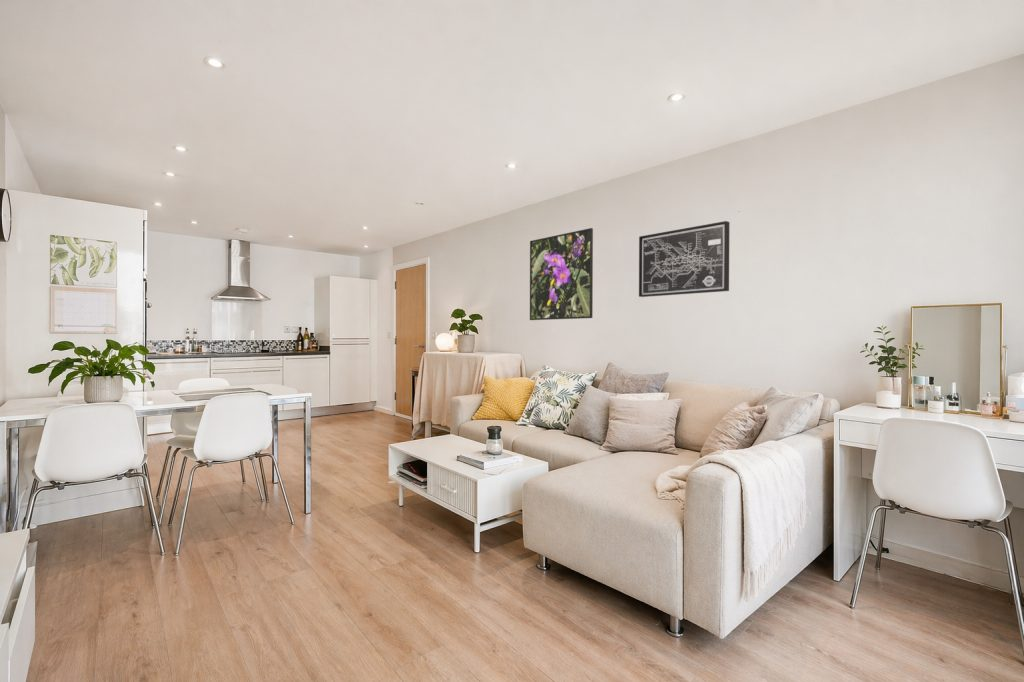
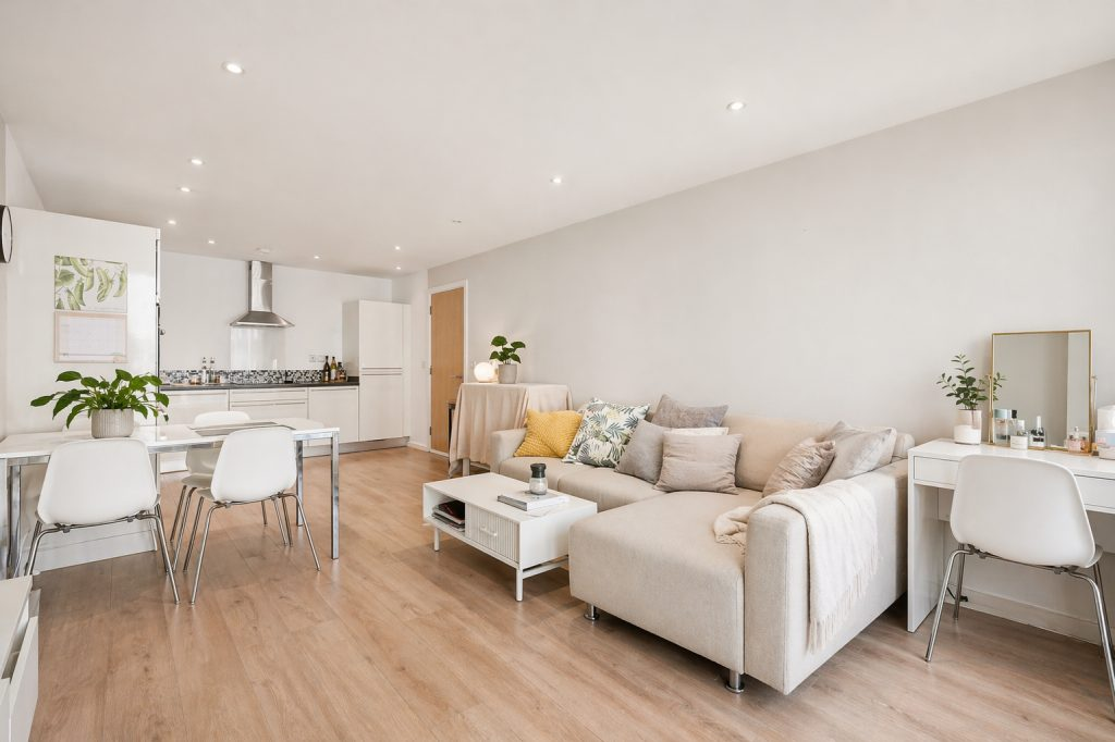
- wall art [638,220,731,298]
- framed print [529,227,594,321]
